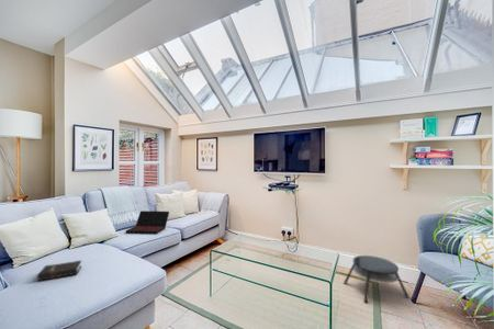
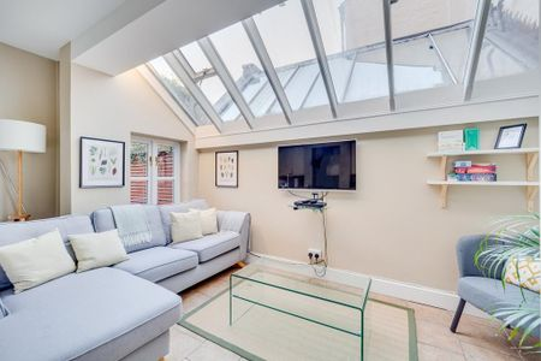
- hardback book [36,259,82,282]
- laptop [125,209,170,235]
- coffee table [343,254,411,304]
